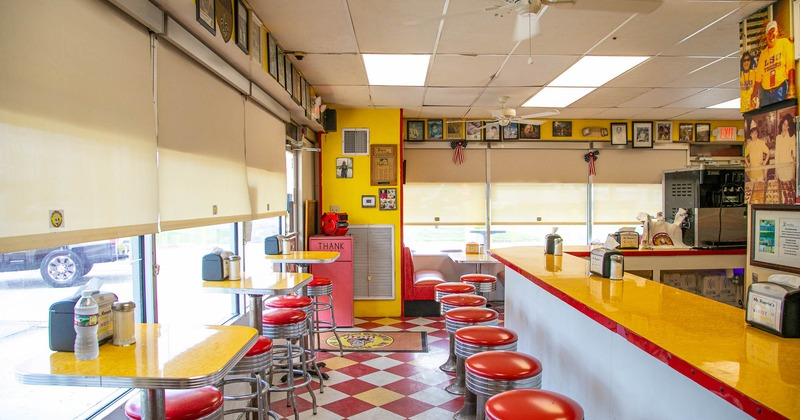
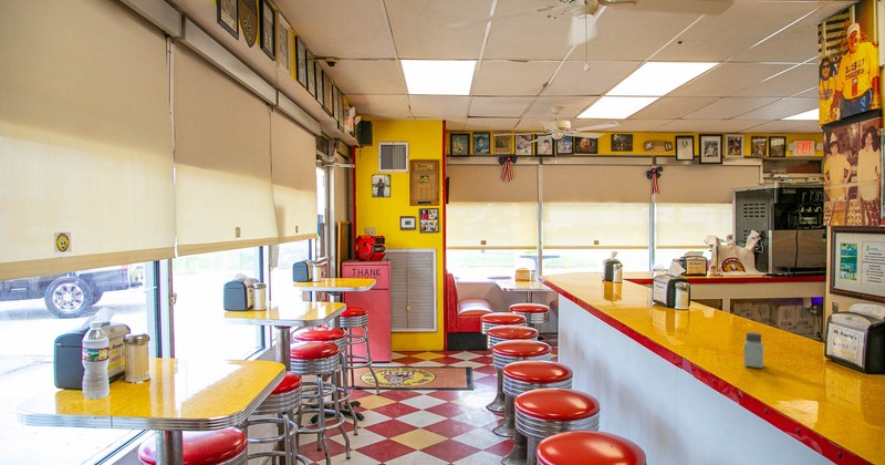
+ saltshaker [743,331,764,369]
